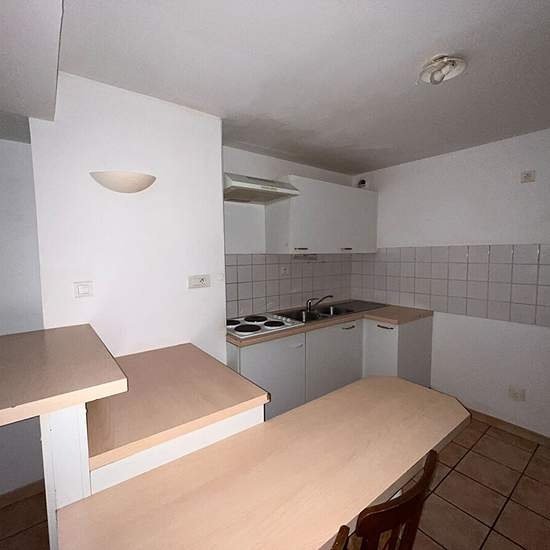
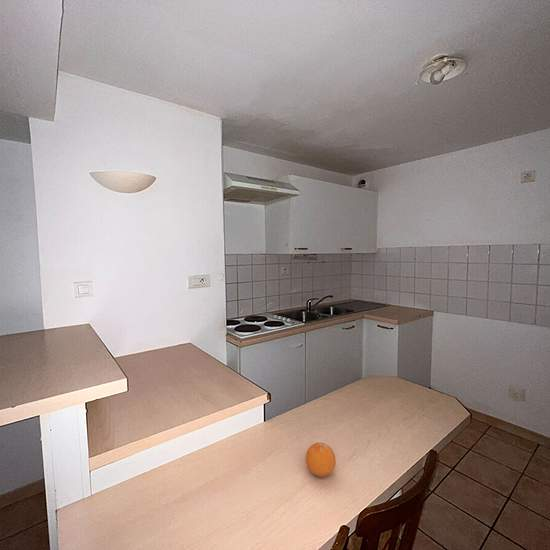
+ fruit [305,442,337,478]
